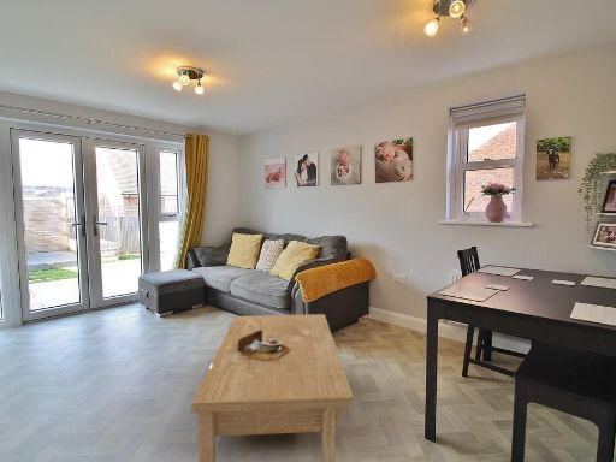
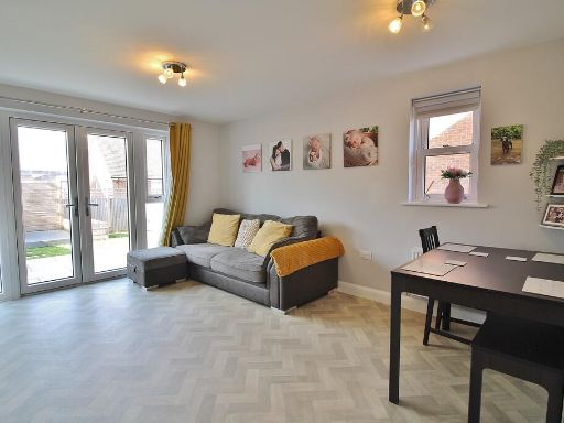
- soup bowl [237,330,290,360]
- coffee table [190,313,355,462]
